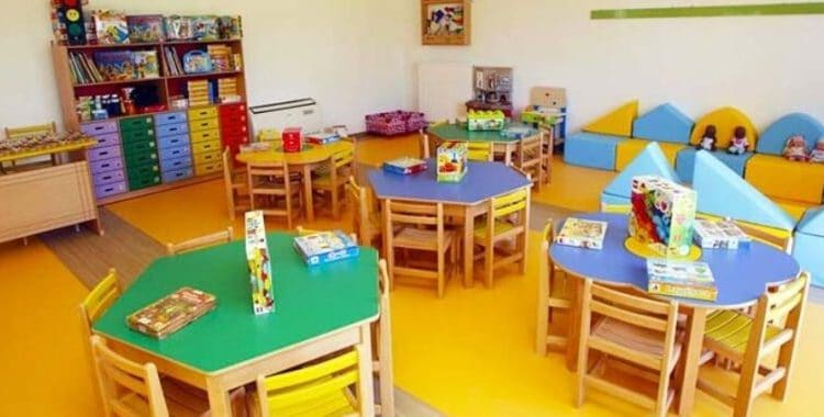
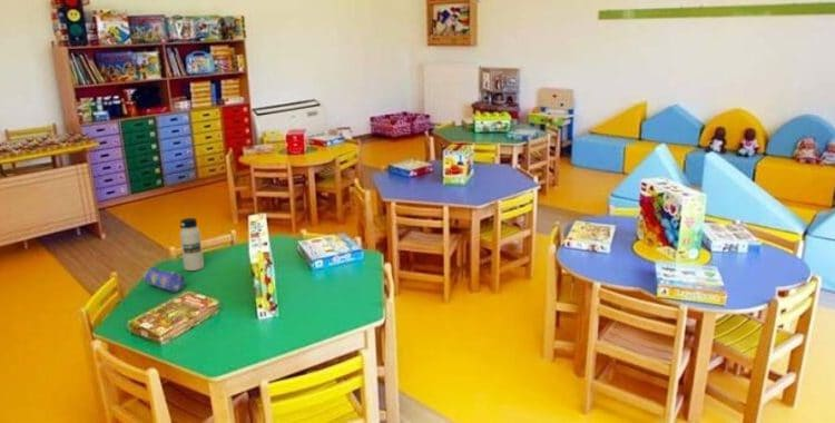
+ water bottle [179,217,205,272]
+ pencil case [143,266,186,294]
